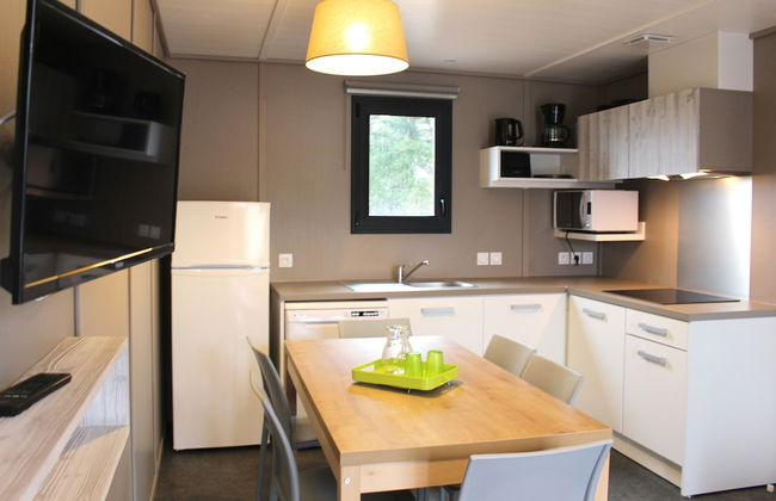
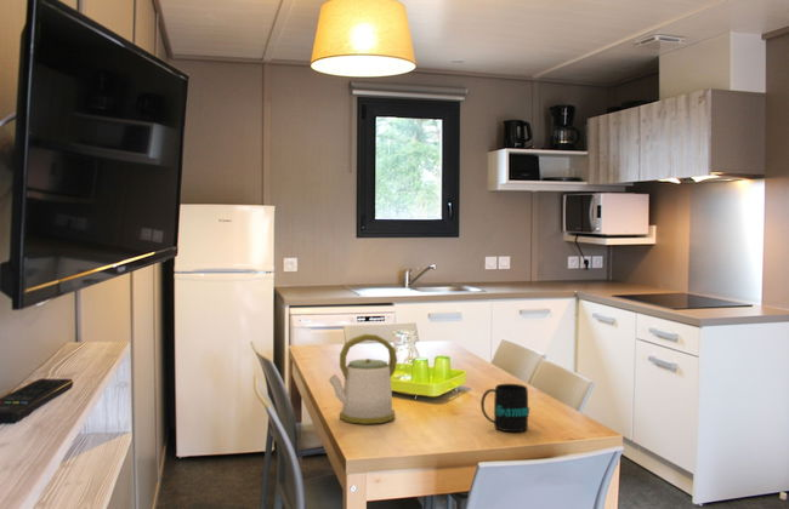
+ kettle [328,332,398,425]
+ mug [479,383,530,433]
